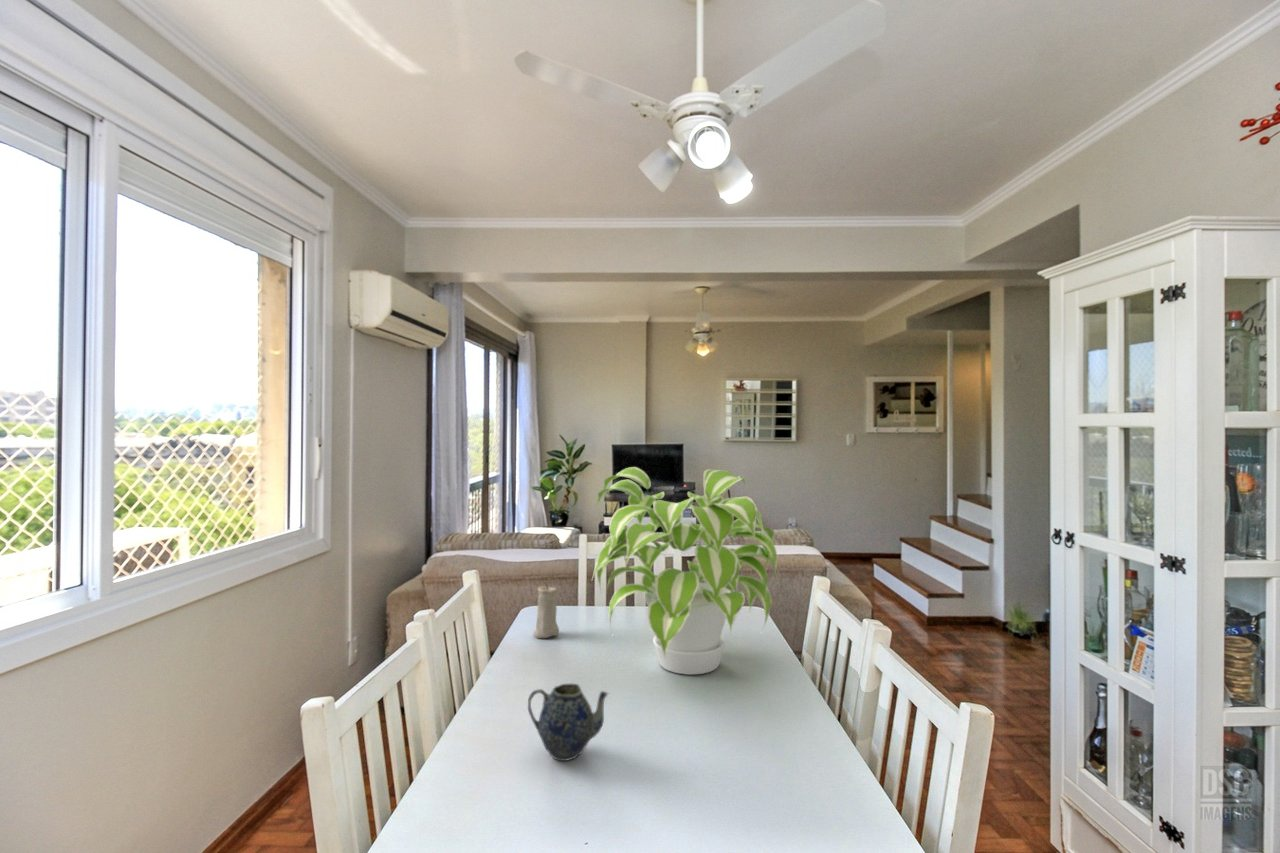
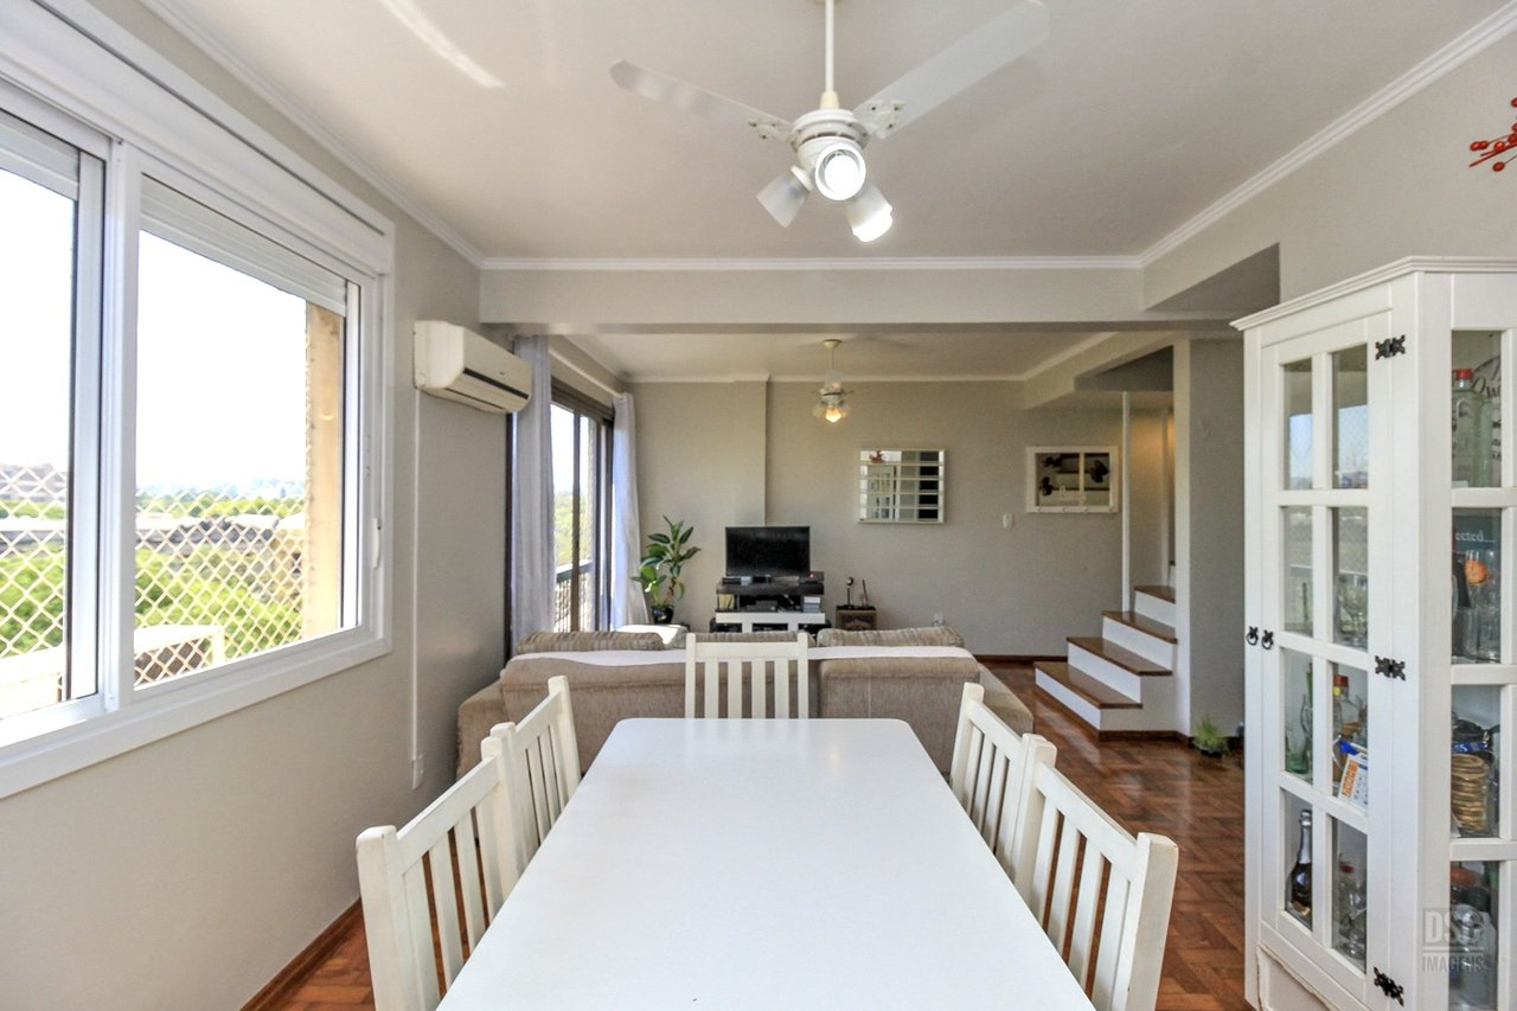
- plant [591,466,781,676]
- candle [533,582,560,639]
- teapot [527,682,610,762]
